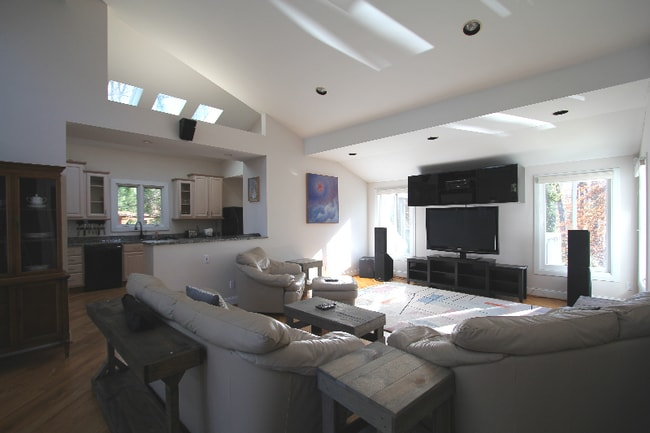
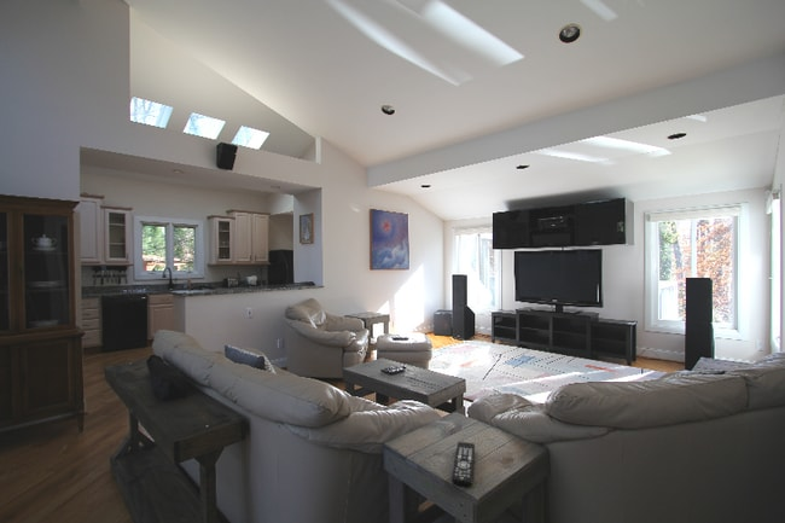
+ remote control [450,441,476,489]
